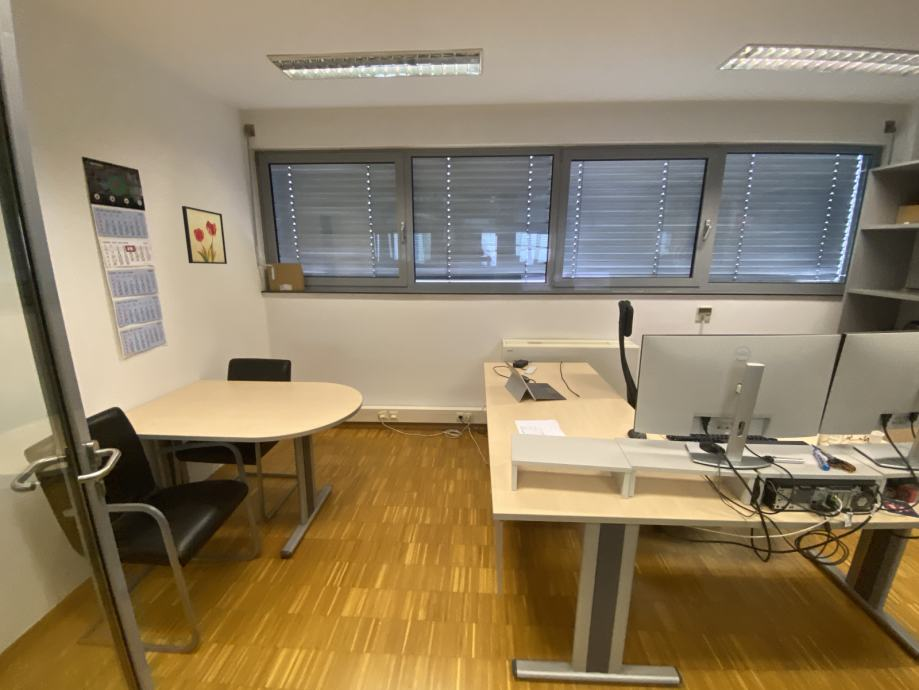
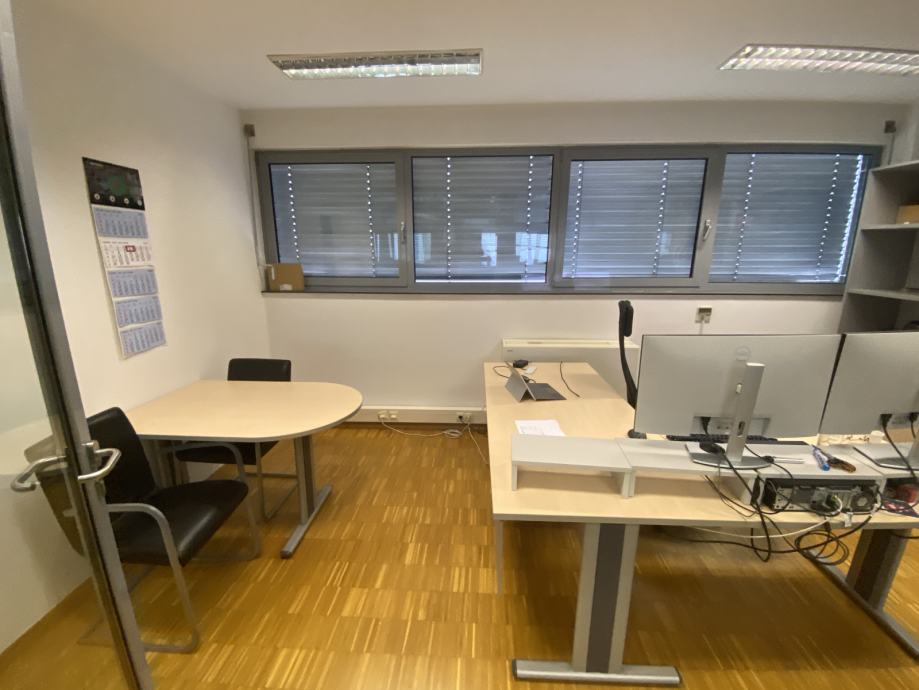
- wall art [181,205,228,265]
